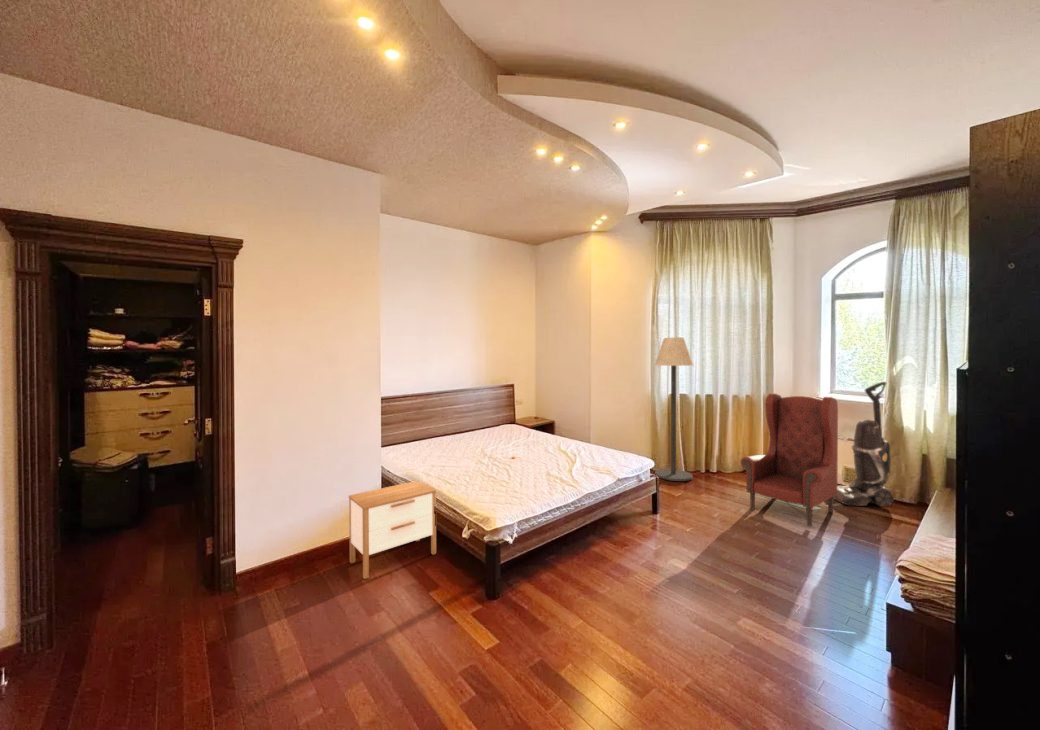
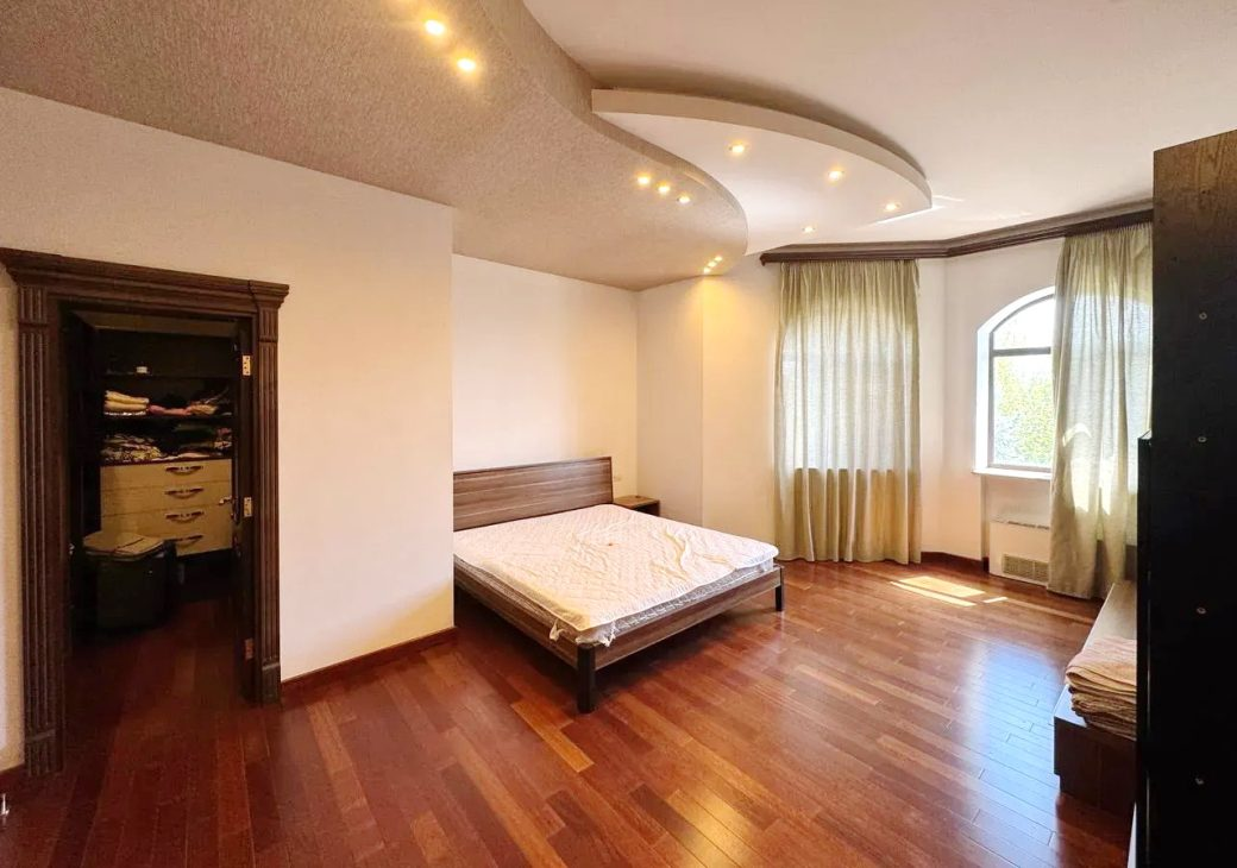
- armchair [739,392,839,527]
- nightstand [348,480,437,580]
- floor lamp [654,336,694,482]
- vacuum cleaner [834,381,895,507]
